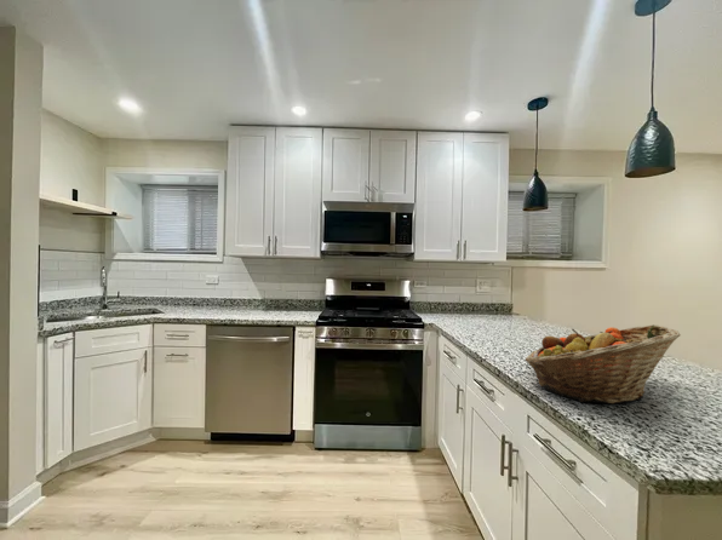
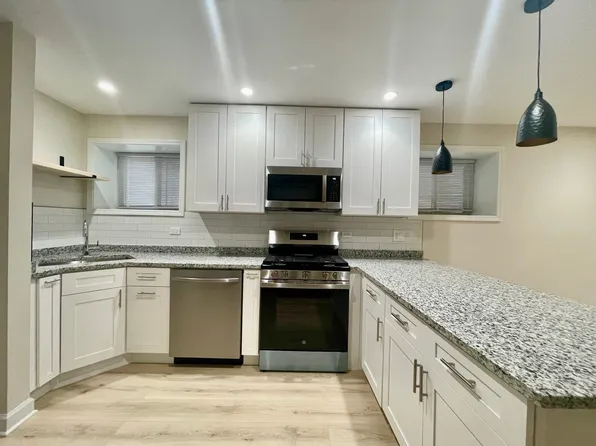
- fruit basket [523,323,682,404]
